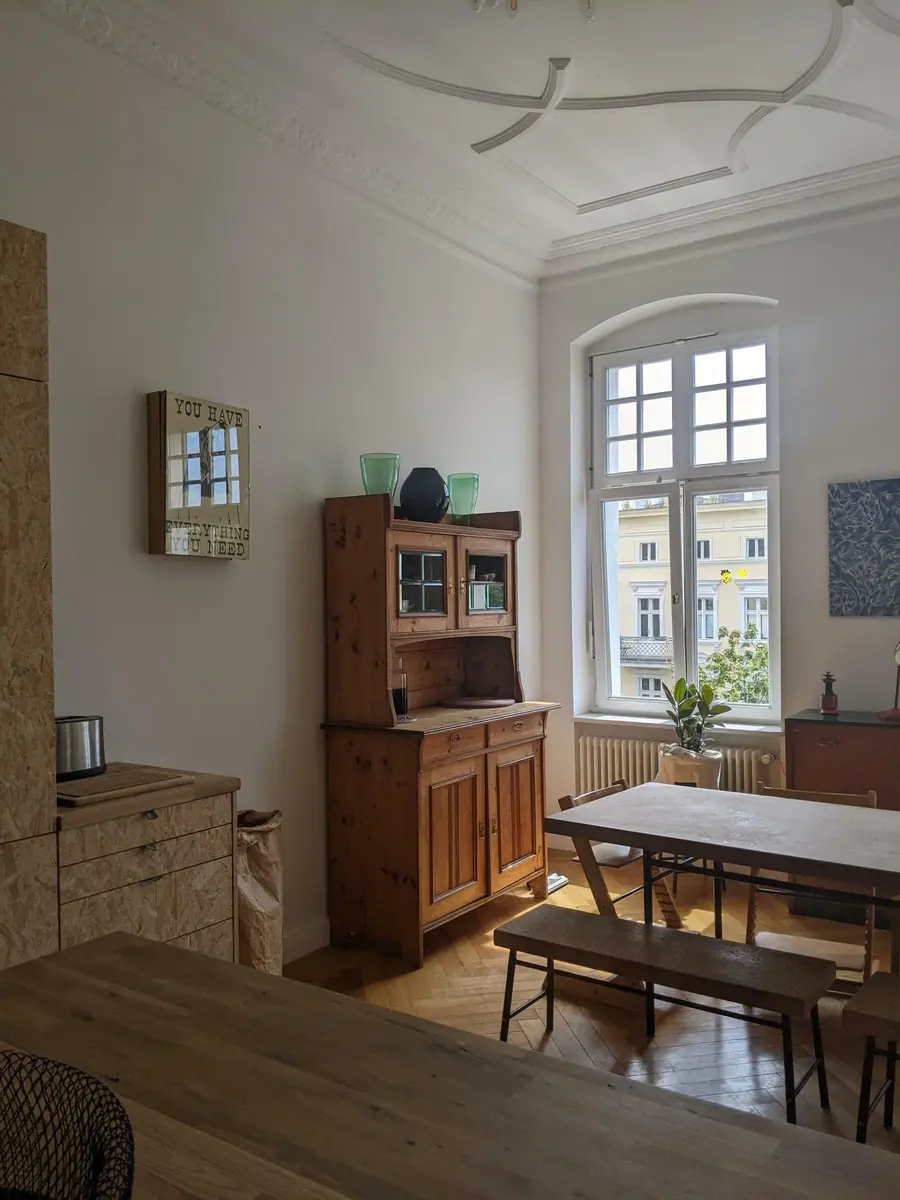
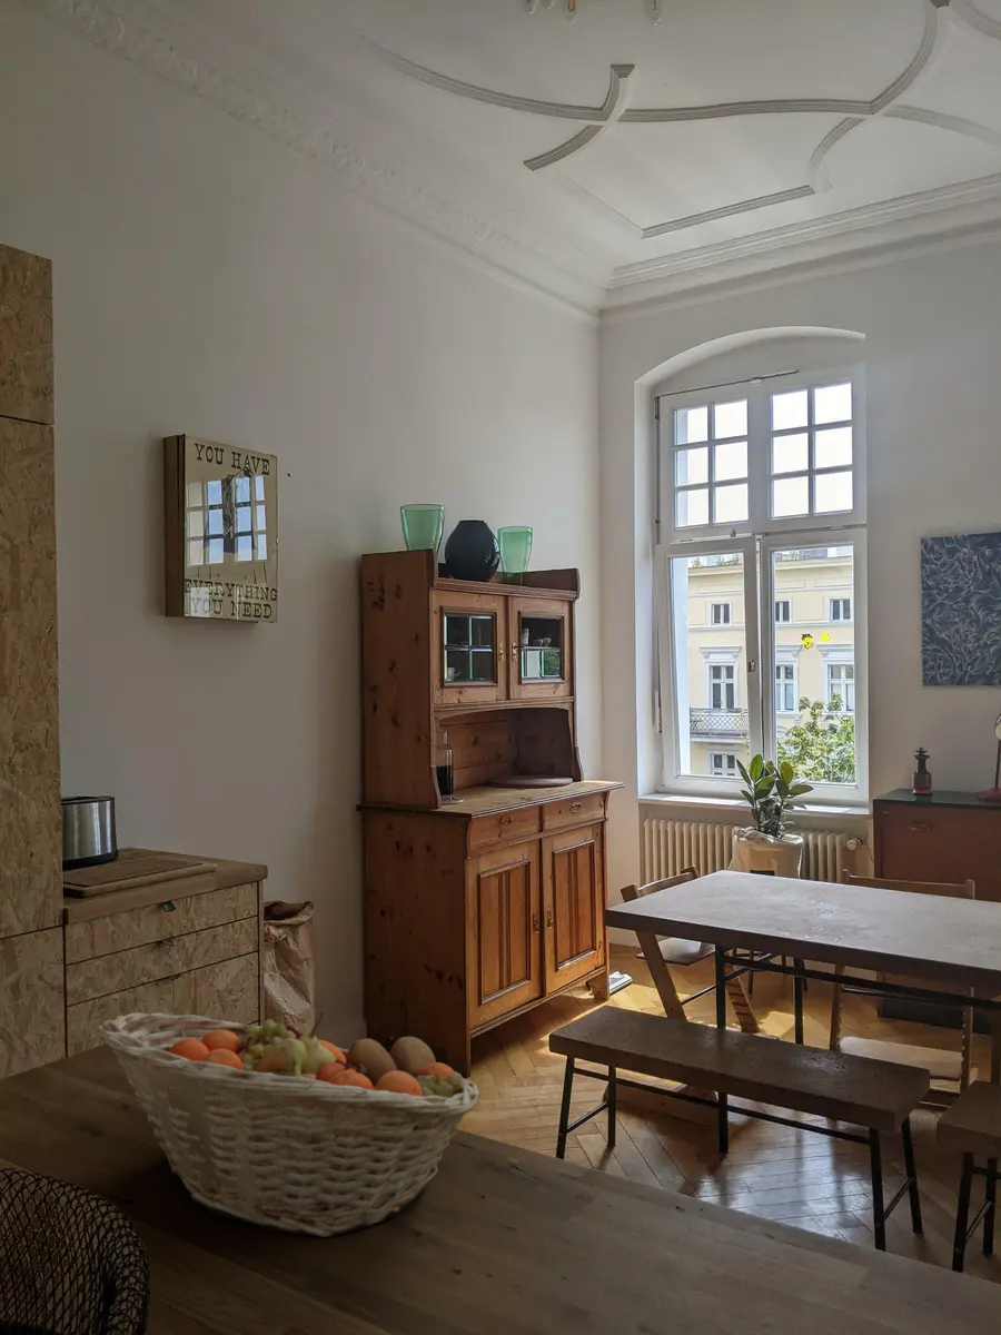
+ fruit basket [97,1010,482,1238]
